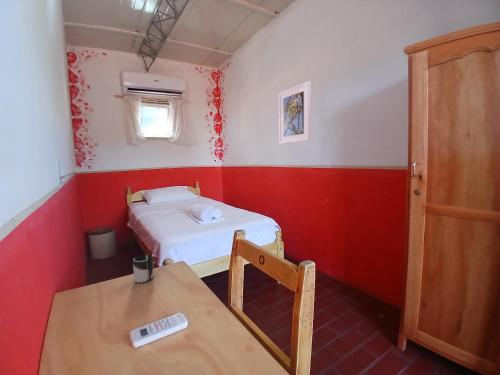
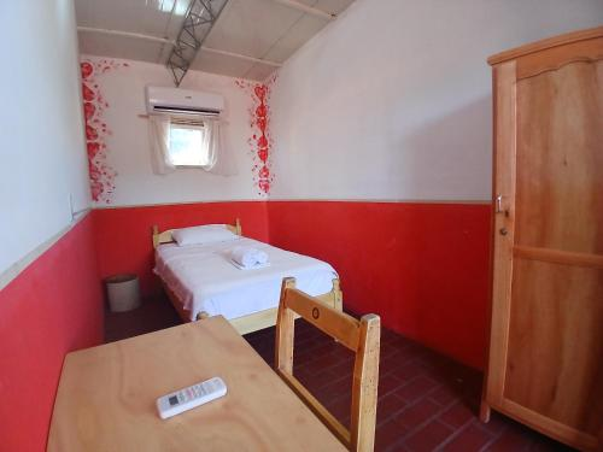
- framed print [278,80,312,145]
- cup [132,254,156,284]
